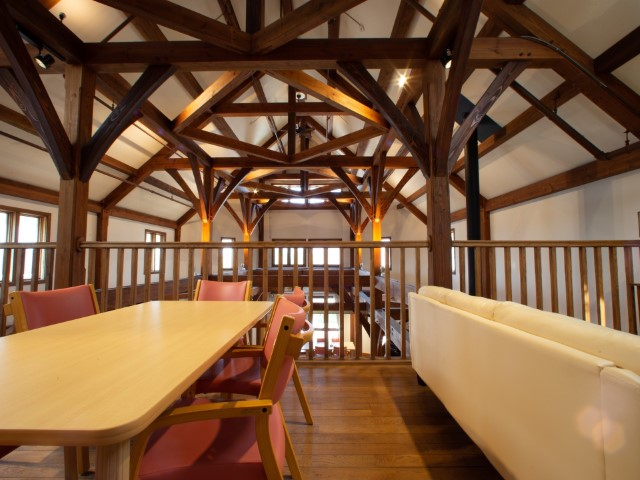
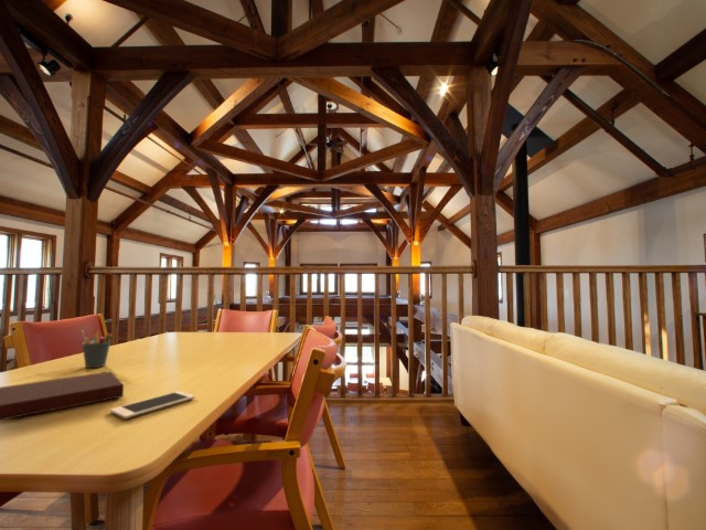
+ cell phone [109,390,196,420]
+ notebook [0,370,125,422]
+ pen holder [81,329,113,369]
